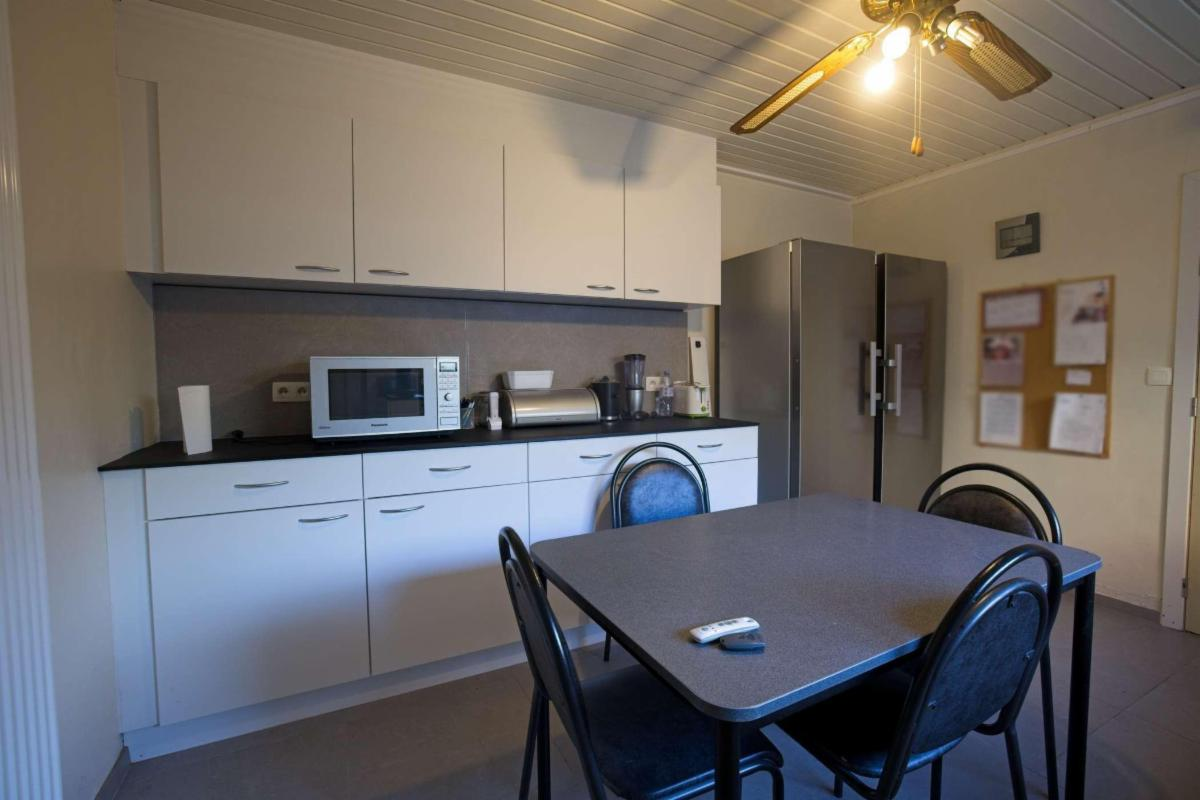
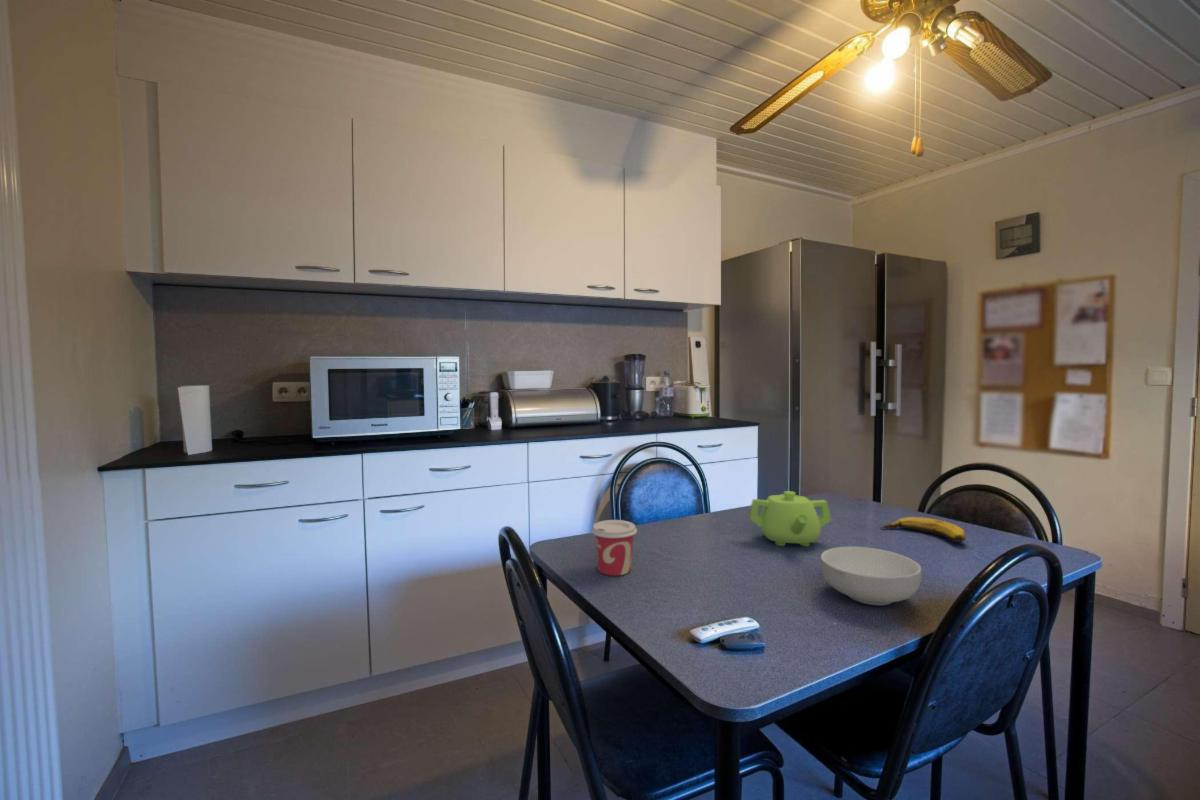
+ cup [590,519,638,577]
+ cereal bowl [820,546,922,606]
+ banana [880,516,967,543]
+ teapot [747,490,832,548]
